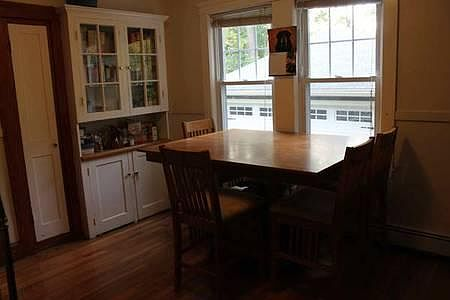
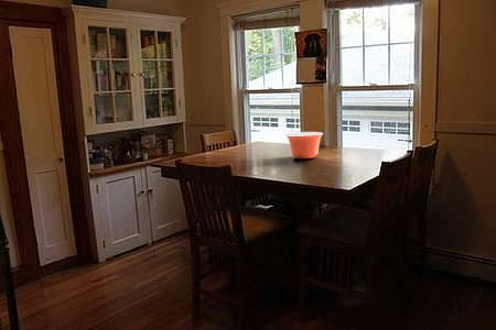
+ mixing bowl [284,131,324,160]
